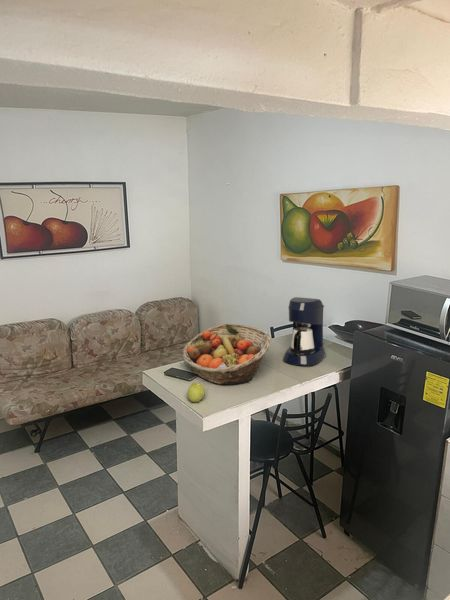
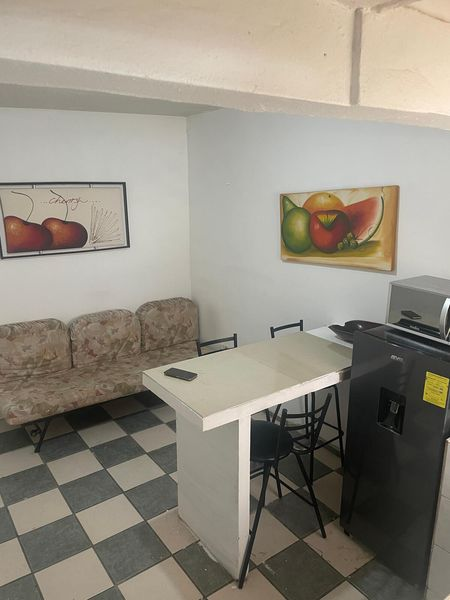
- coffee maker [282,296,327,367]
- apple [186,382,206,403]
- fruit basket [182,323,272,385]
